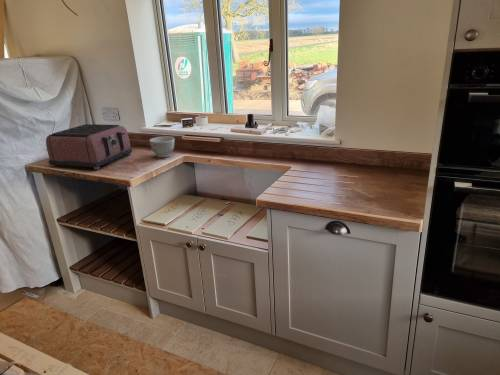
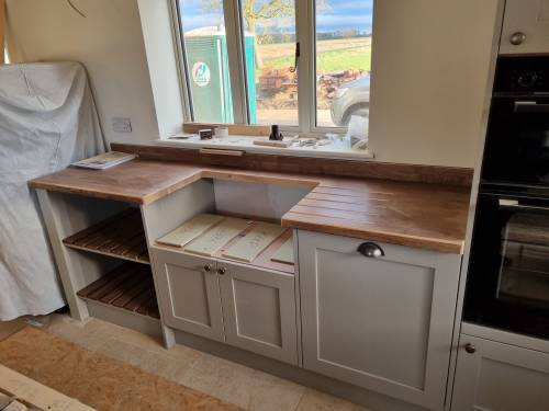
- toaster [45,123,133,171]
- bowl [149,136,176,158]
